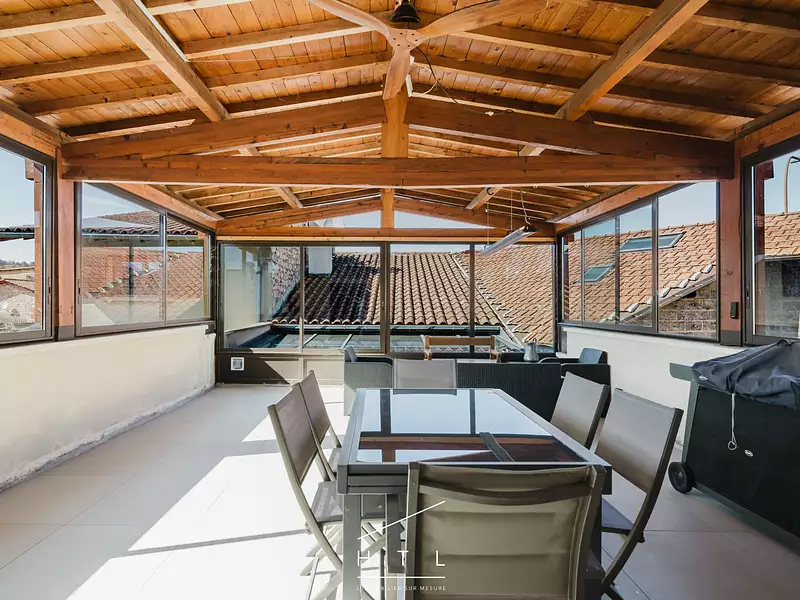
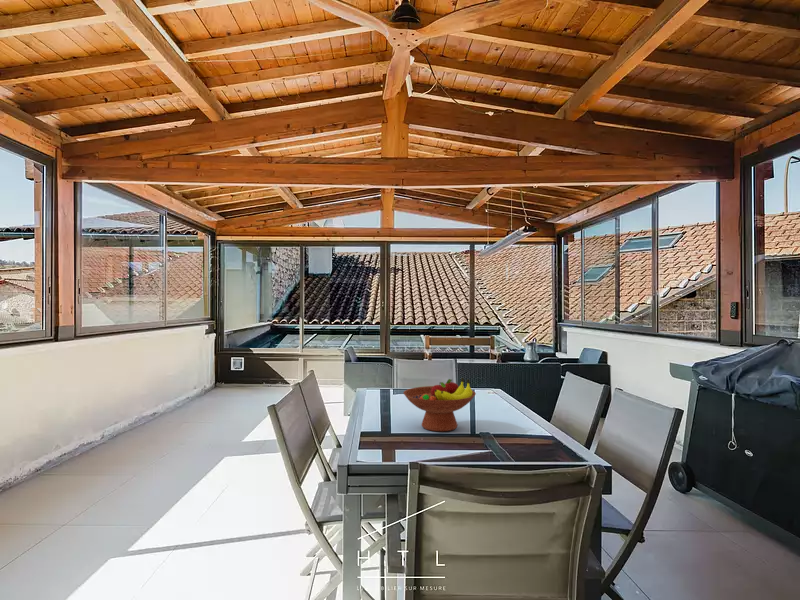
+ fruit bowl [402,377,477,432]
